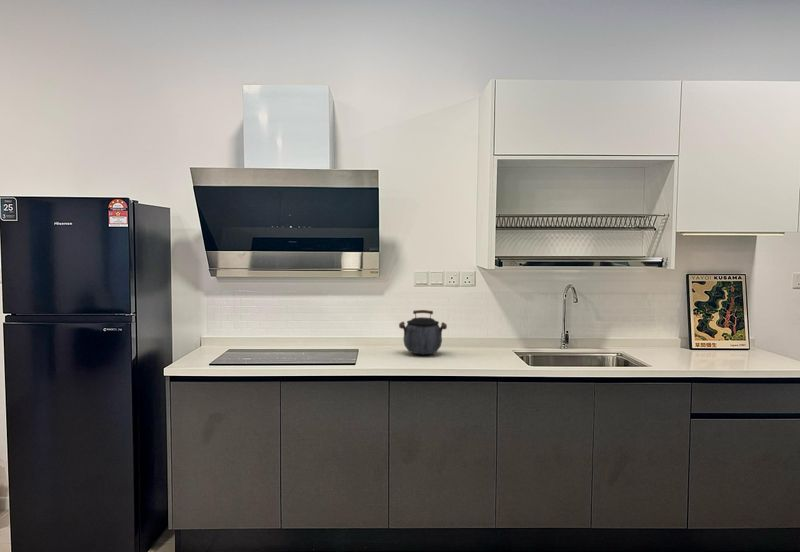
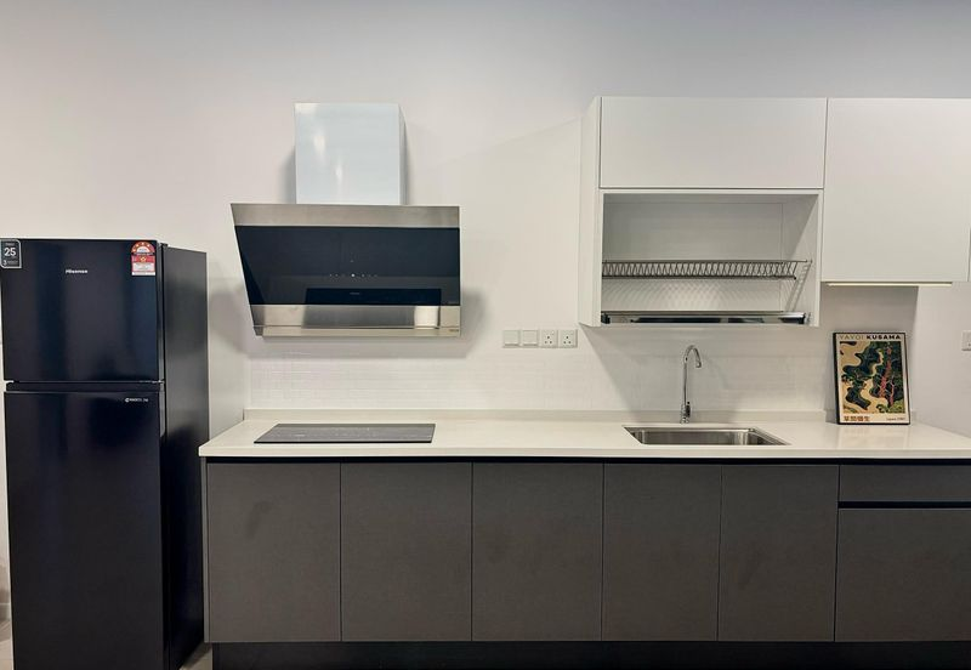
- kettle [398,309,448,356]
